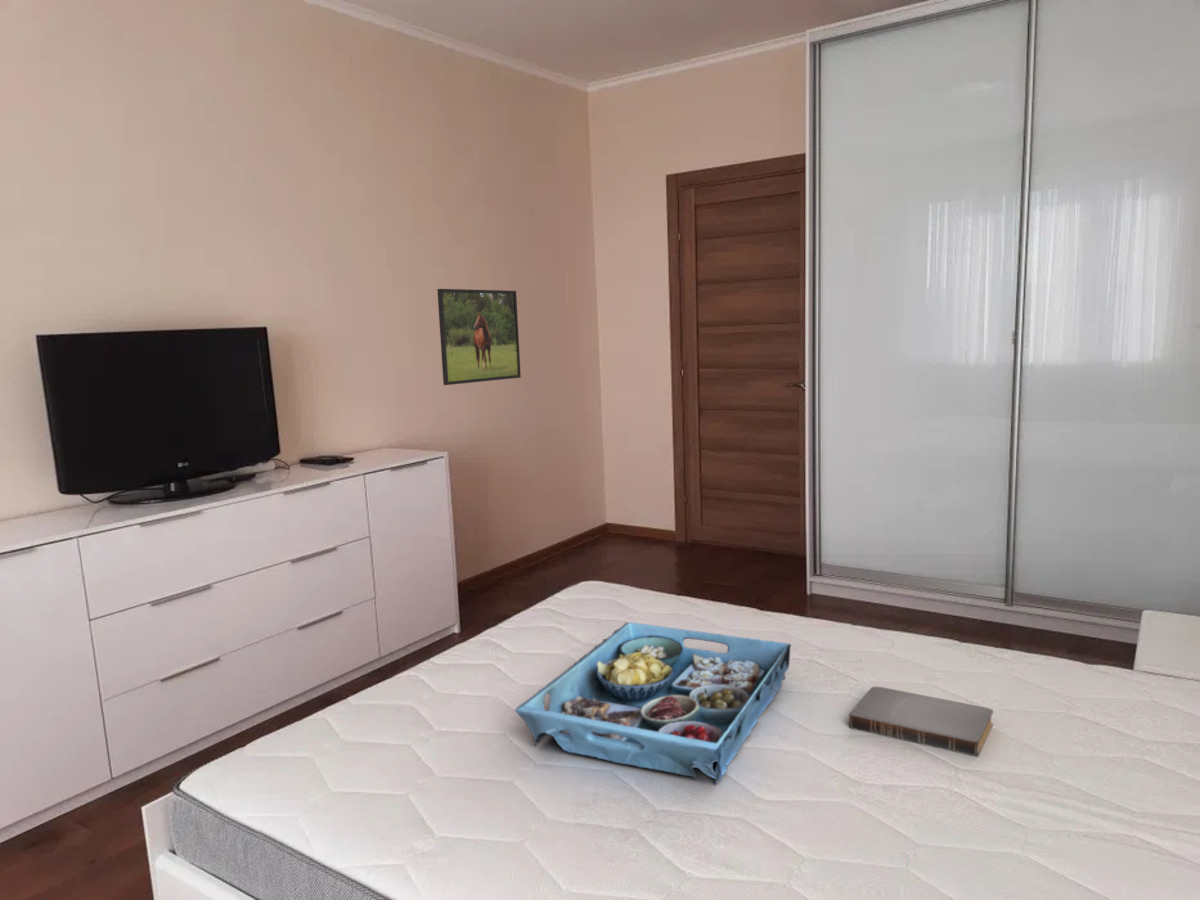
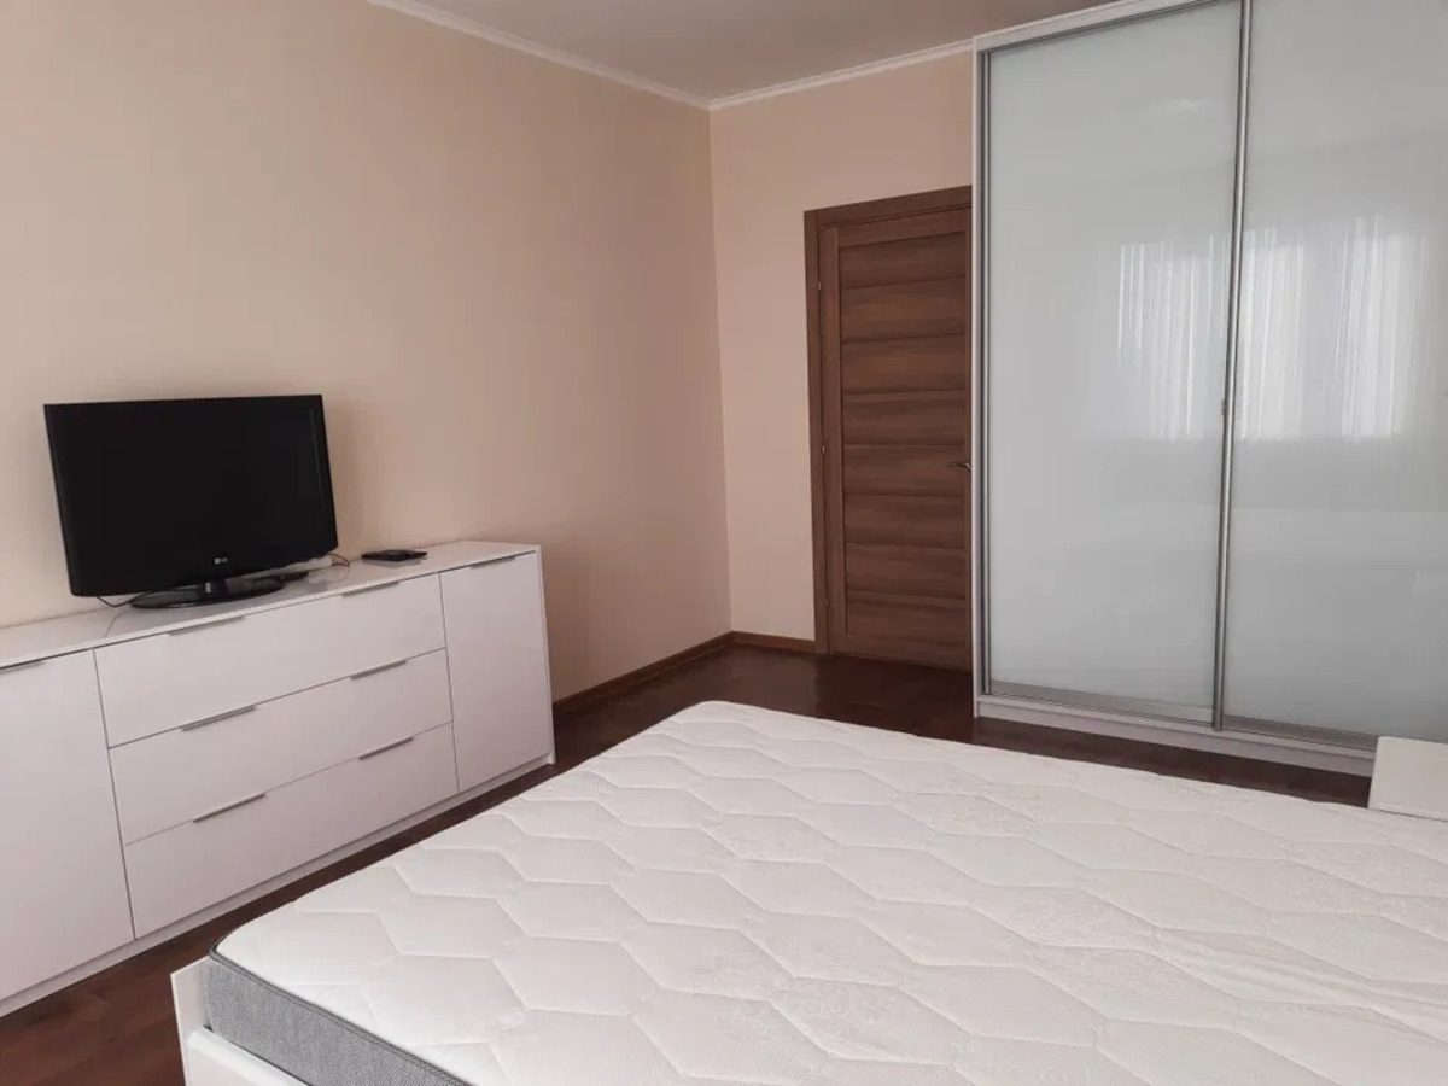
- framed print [436,288,522,386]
- serving tray [514,621,792,785]
- book [848,686,994,758]
